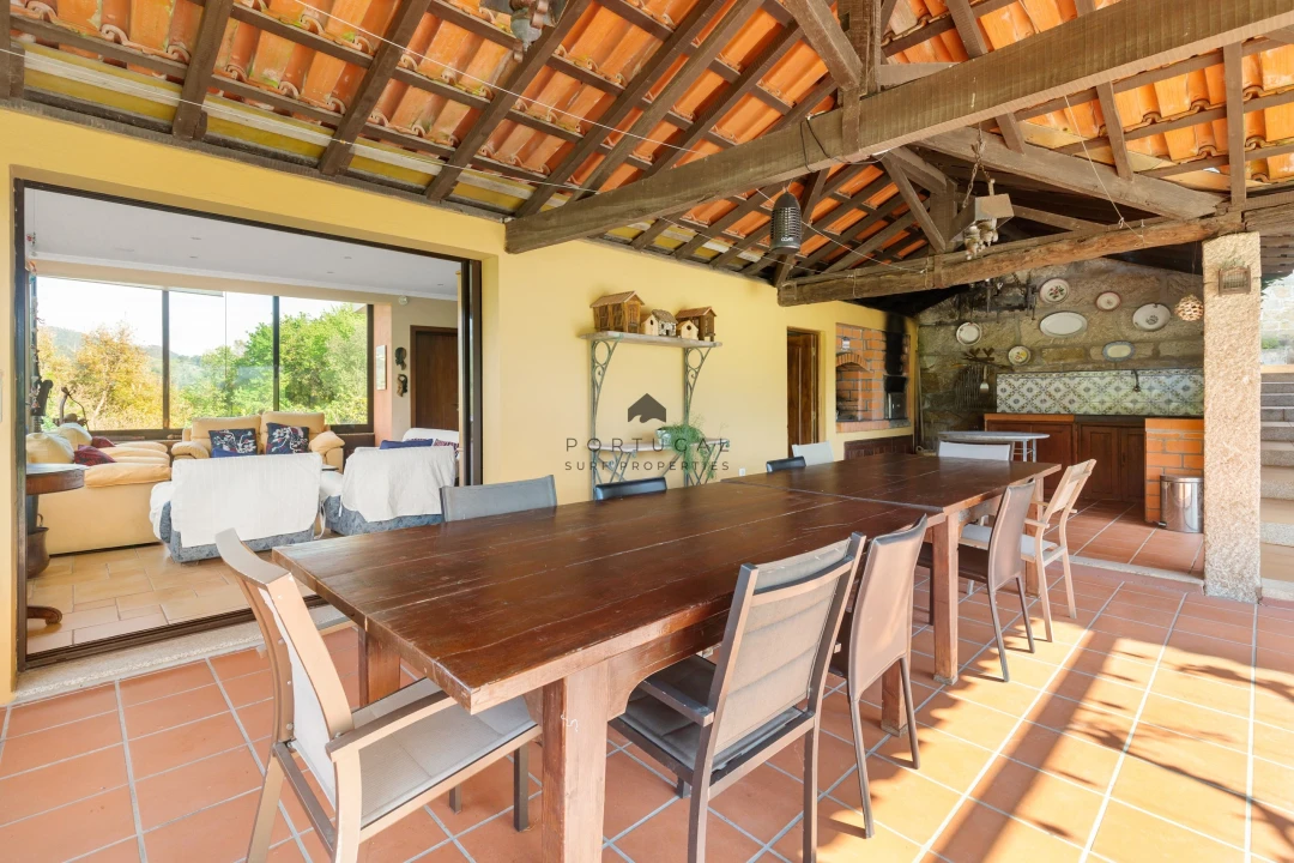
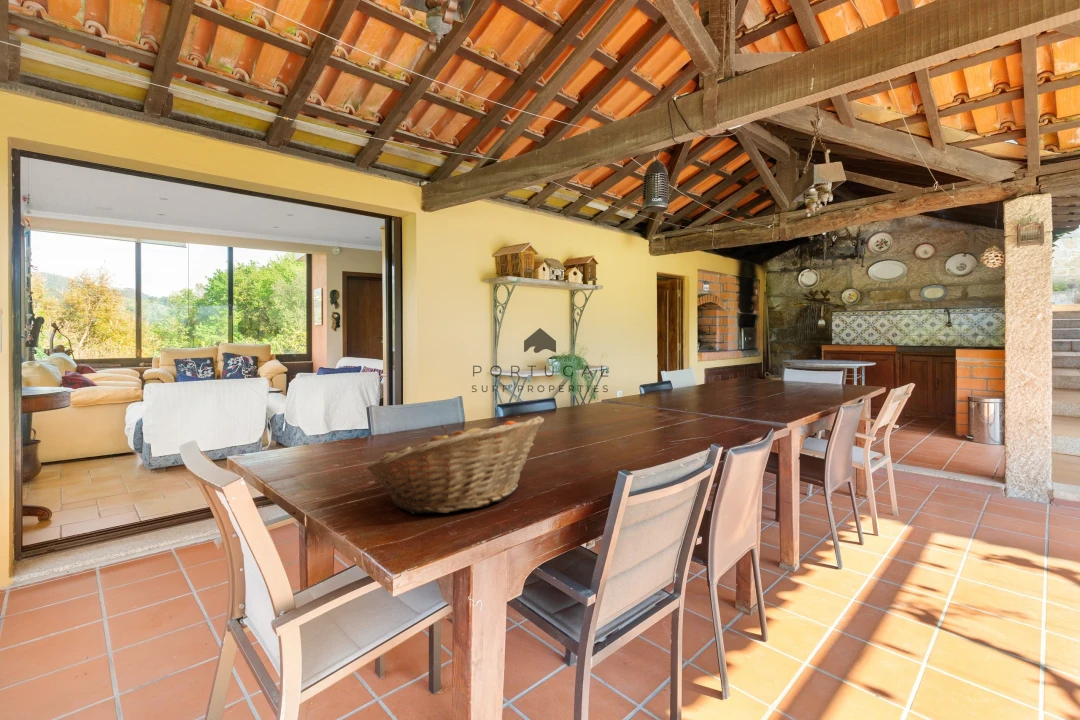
+ fruit basket [365,415,545,515]
